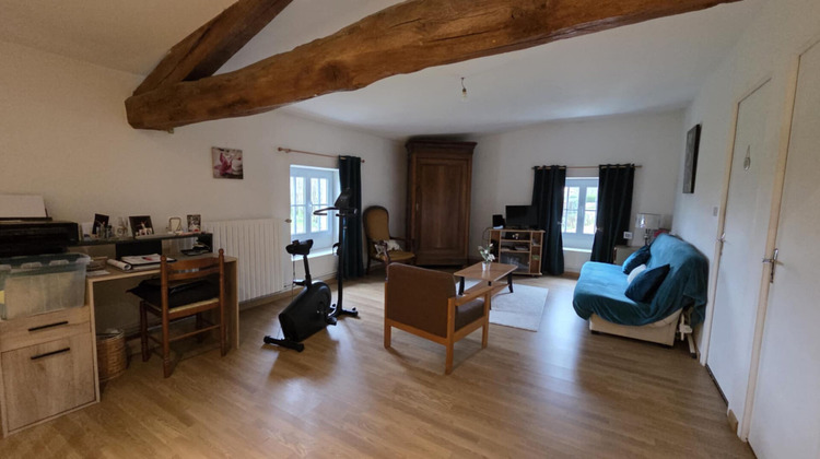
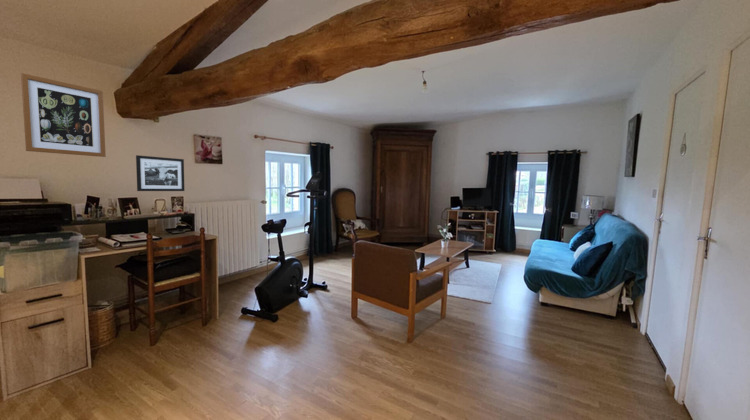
+ picture frame [135,154,185,192]
+ wall art [20,72,107,158]
